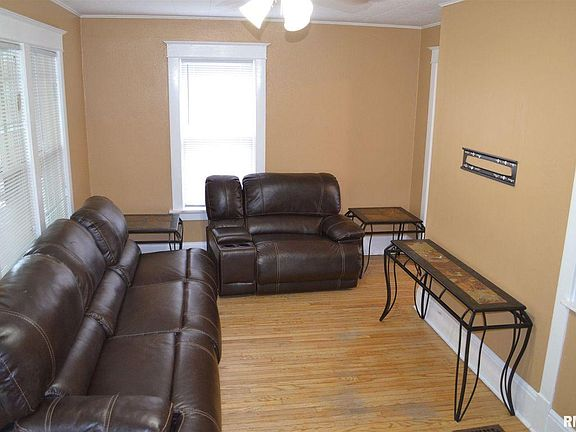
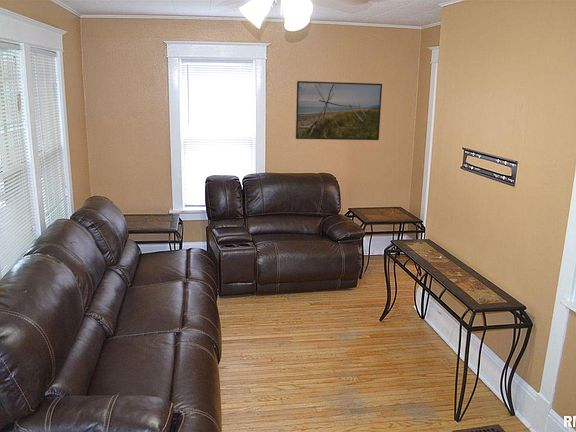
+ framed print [295,80,383,141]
